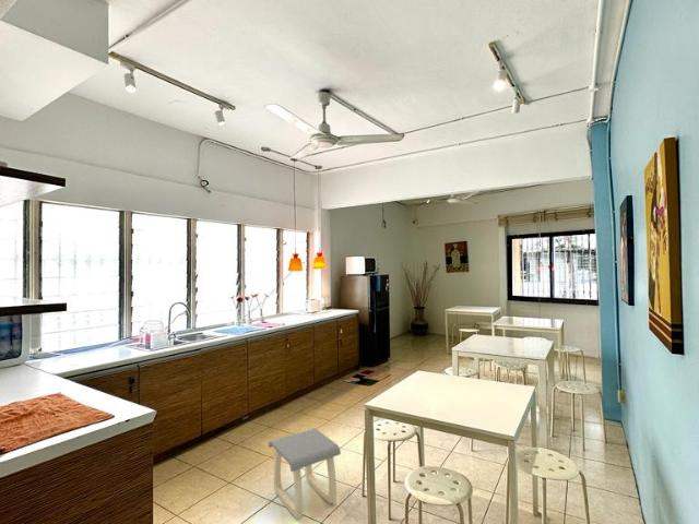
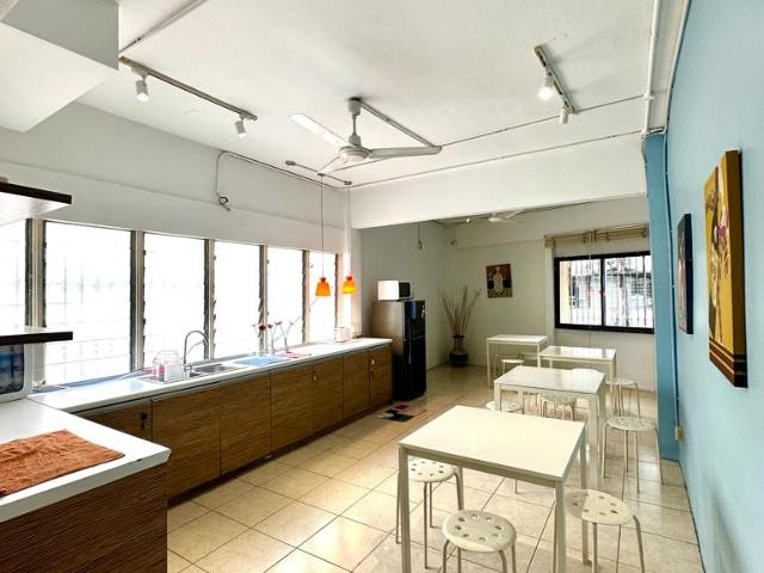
- stool [268,427,342,520]
